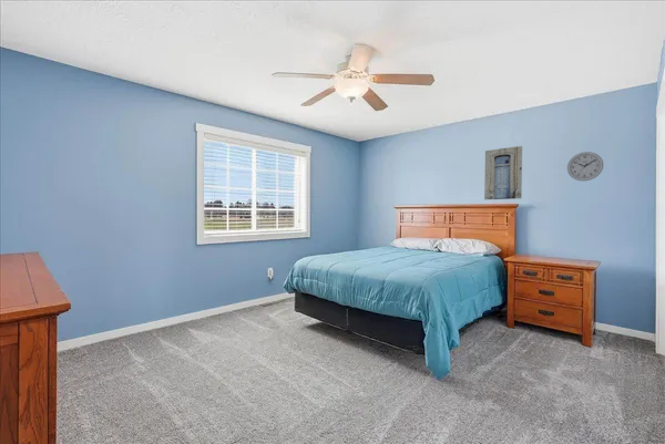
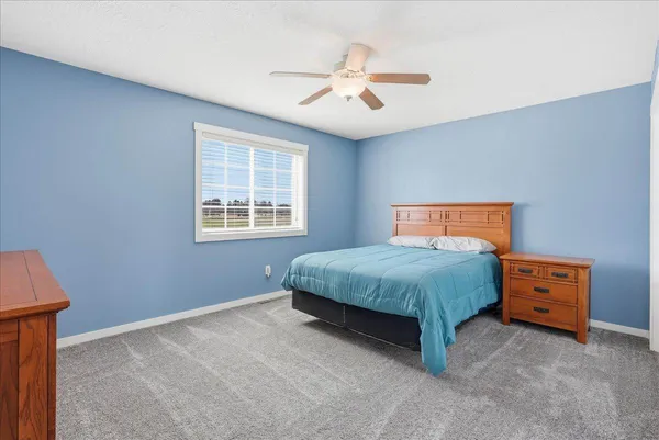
- wall clock [566,151,604,182]
- wall art [483,145,523,200]
